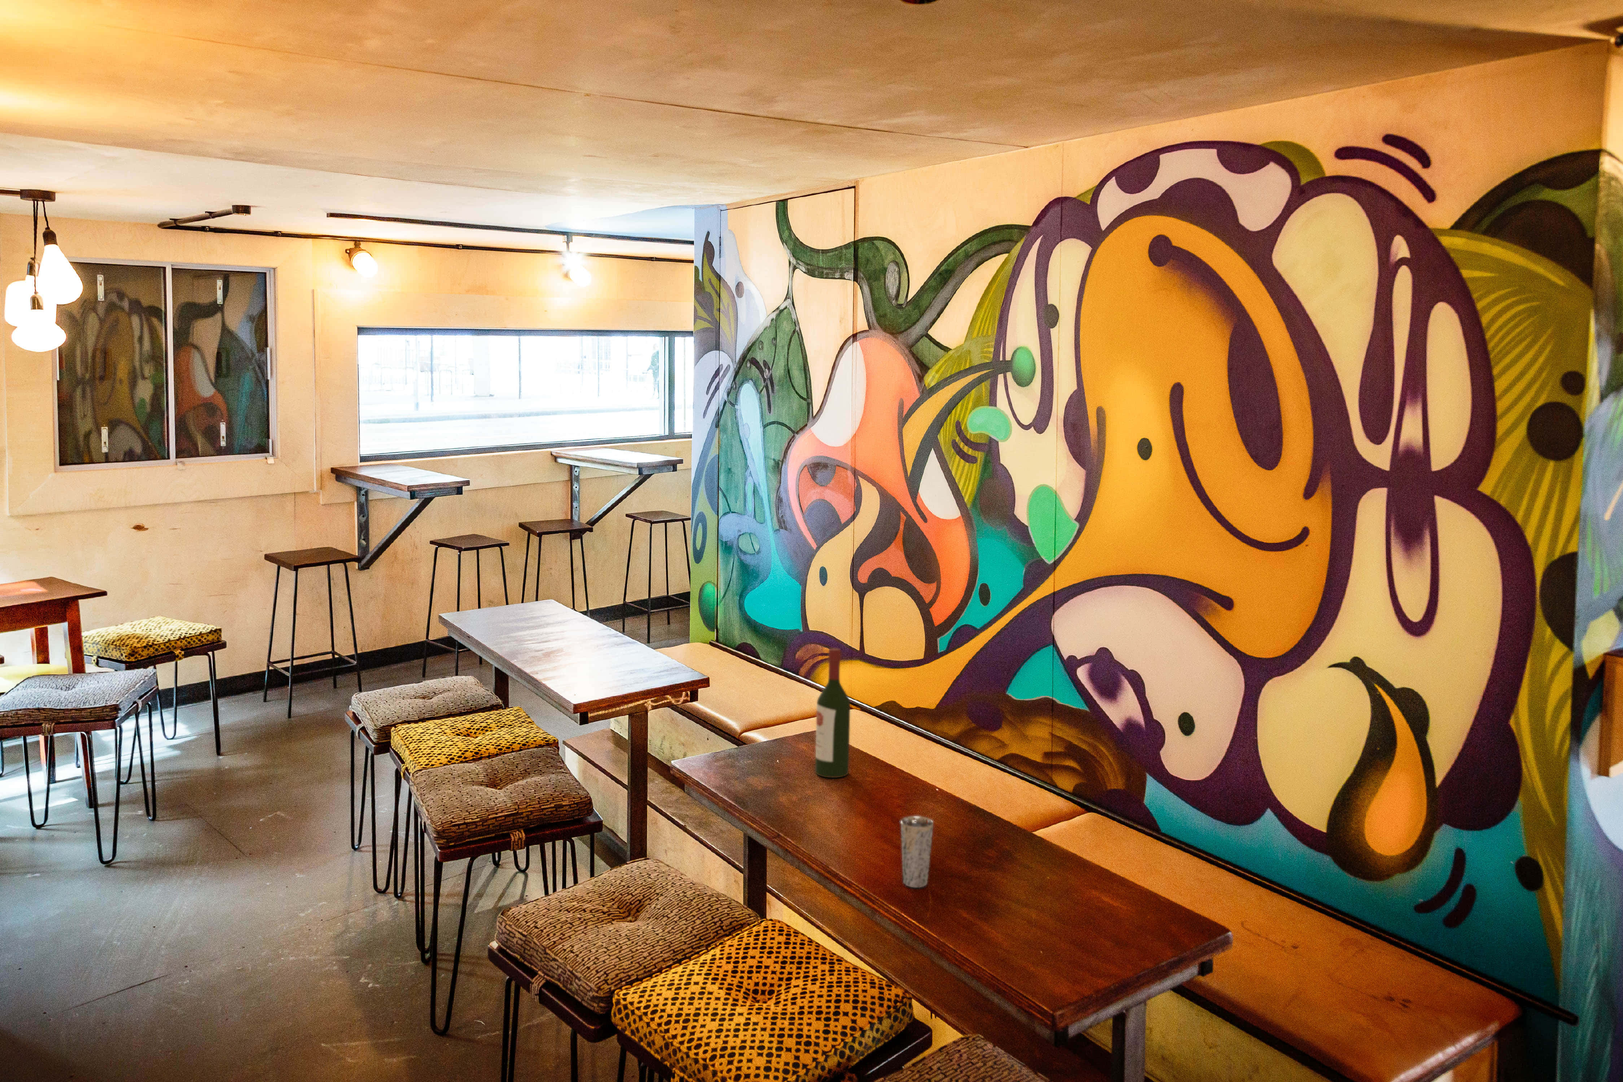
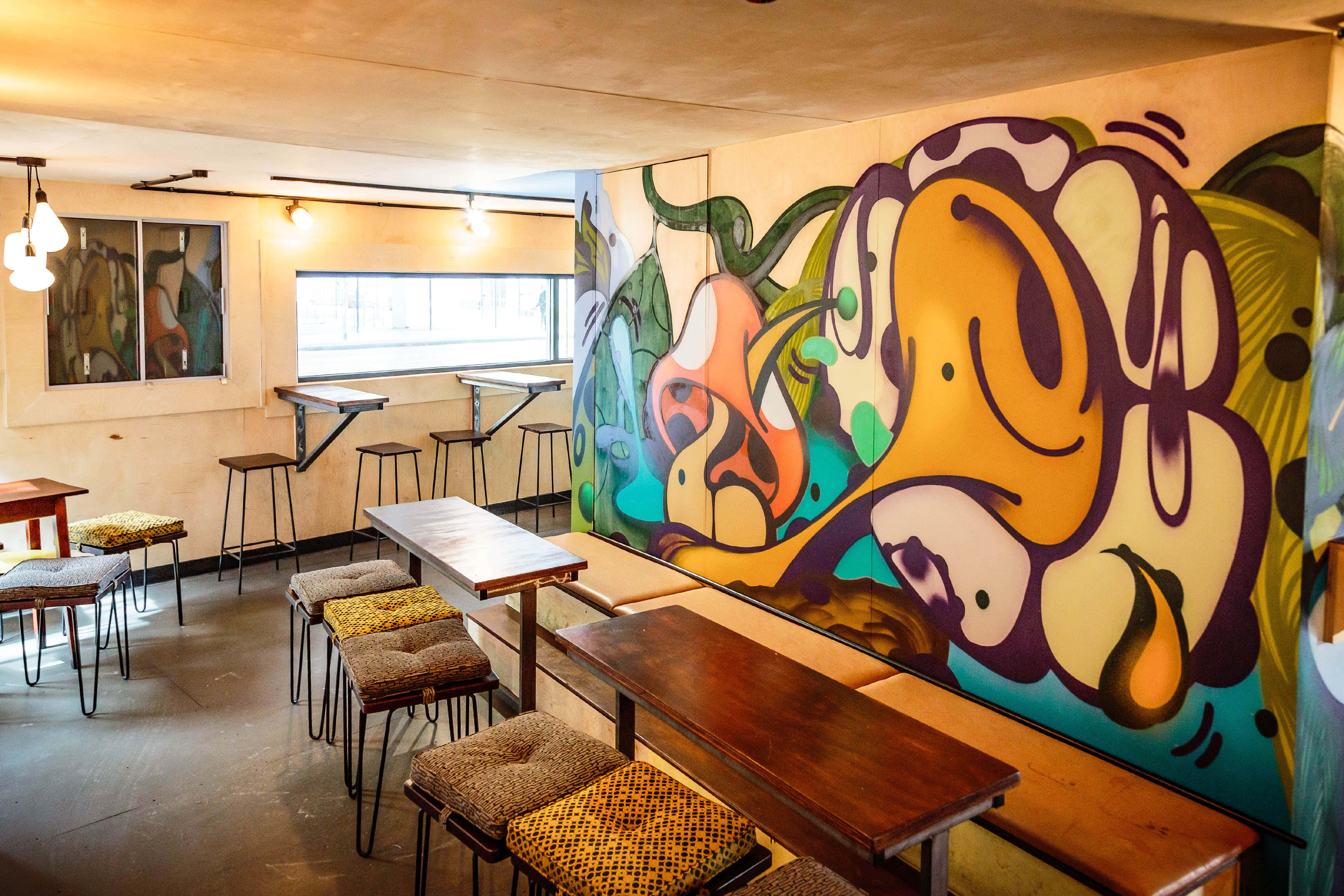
- wine bottle [815,647,850,778]
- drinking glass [900,815,935,889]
